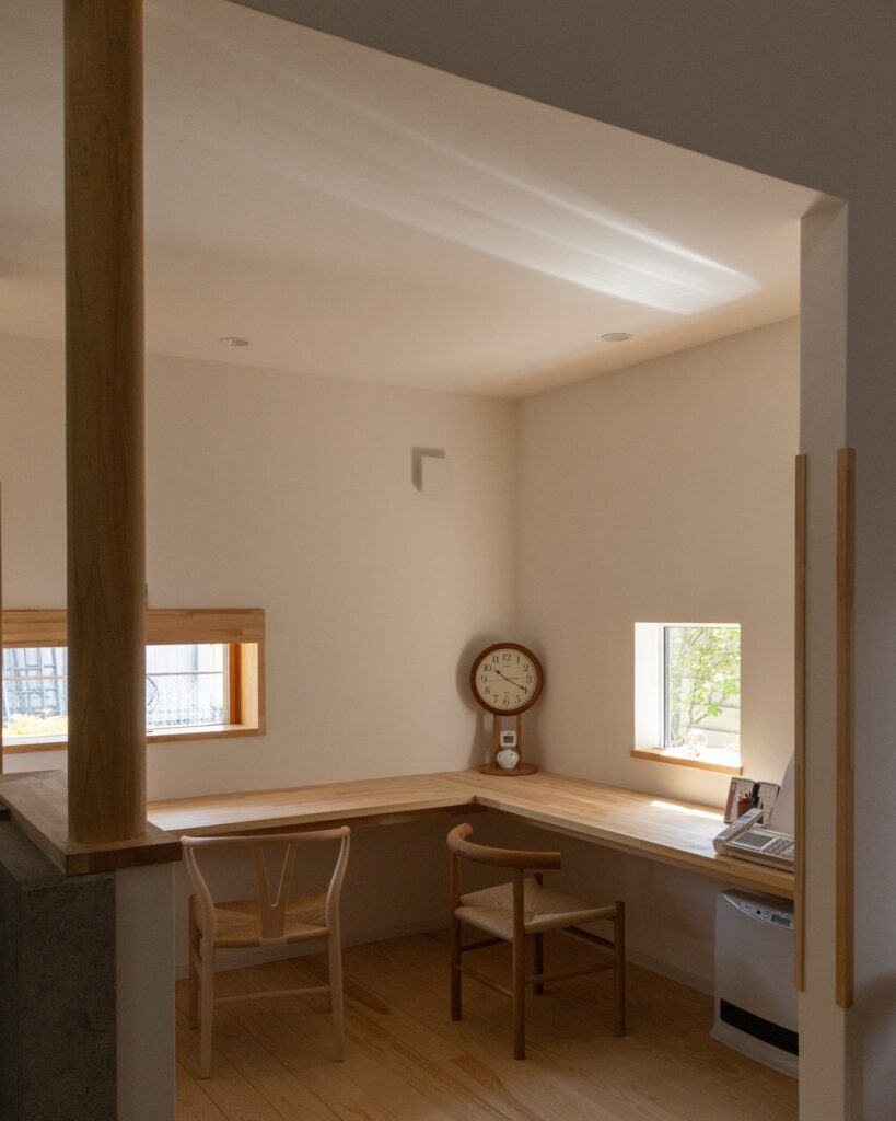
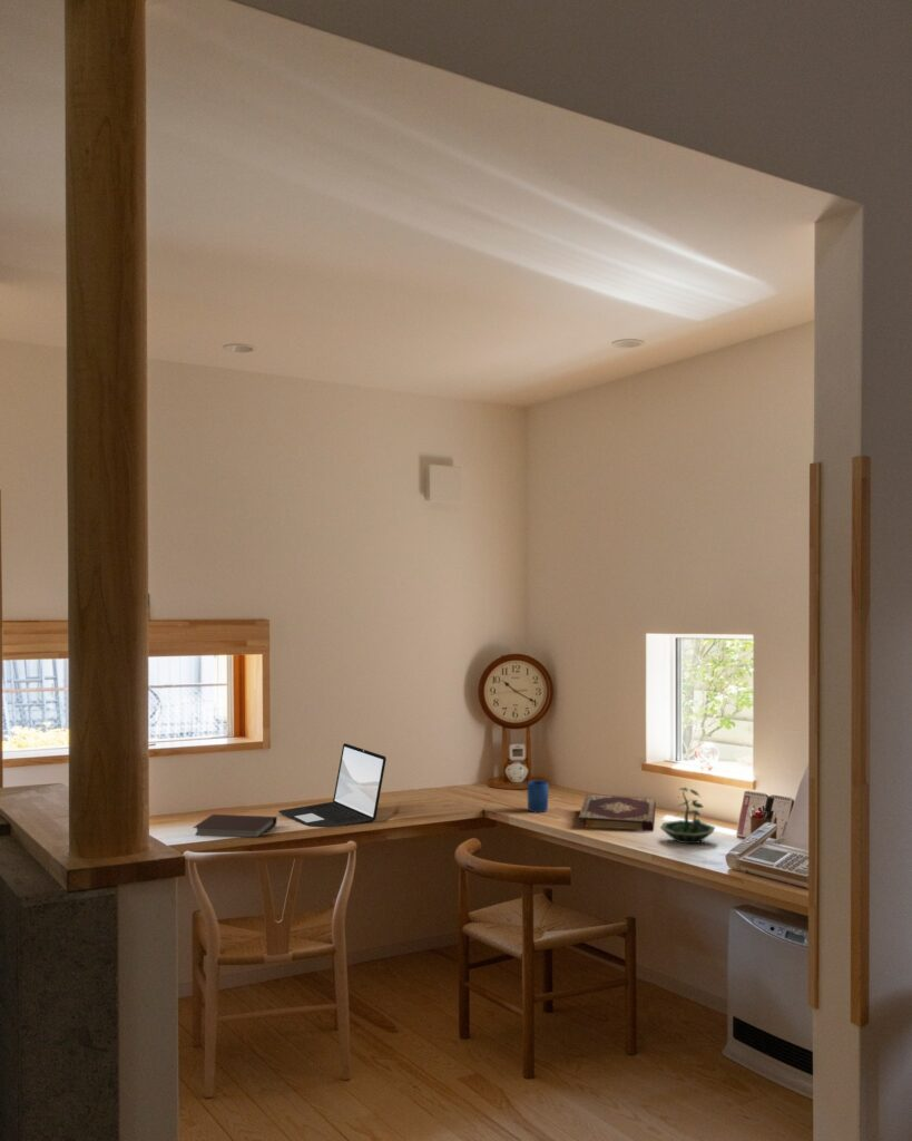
+ notebook [192,813,278,838]
+ terrarium [659,787,716,845]
+ book [578,793,657,832]
+ laptop [277,742,388,829]
+ mug [527,779,549,813]
